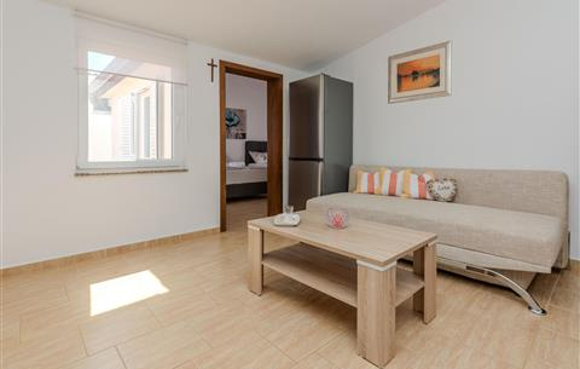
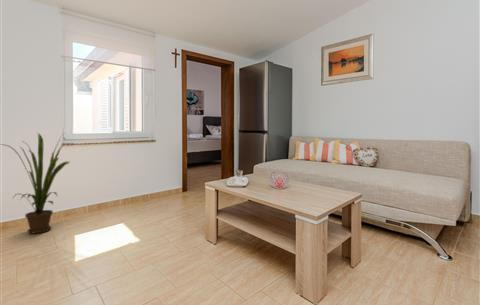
+ house plant [0,131,71,235]
